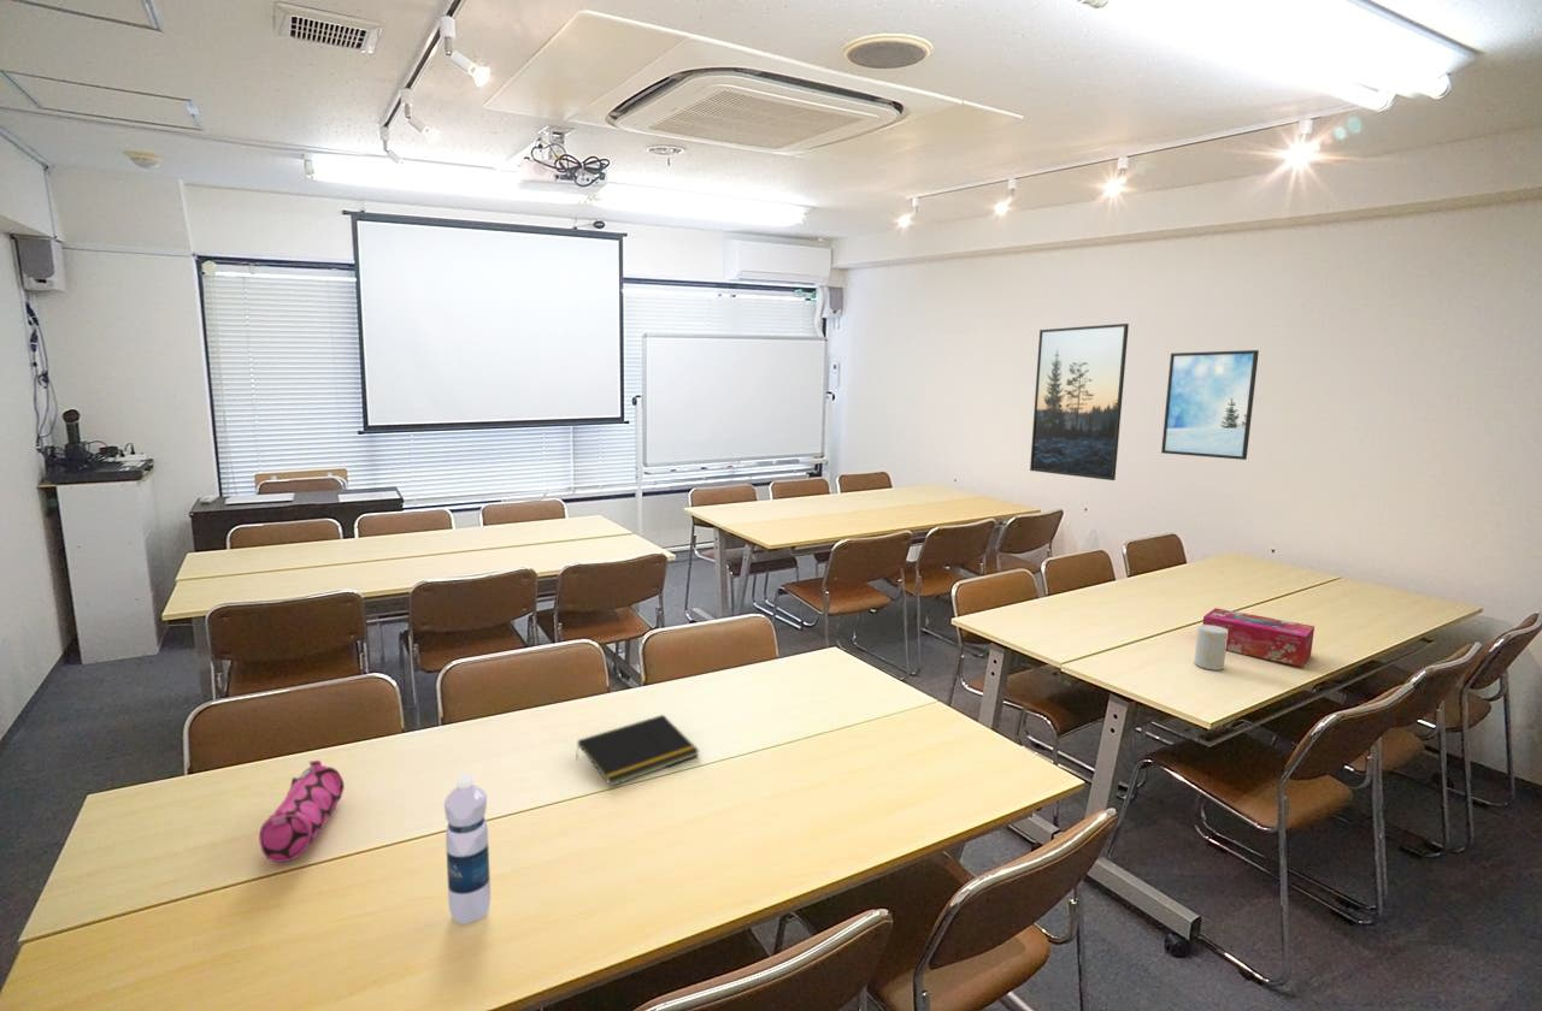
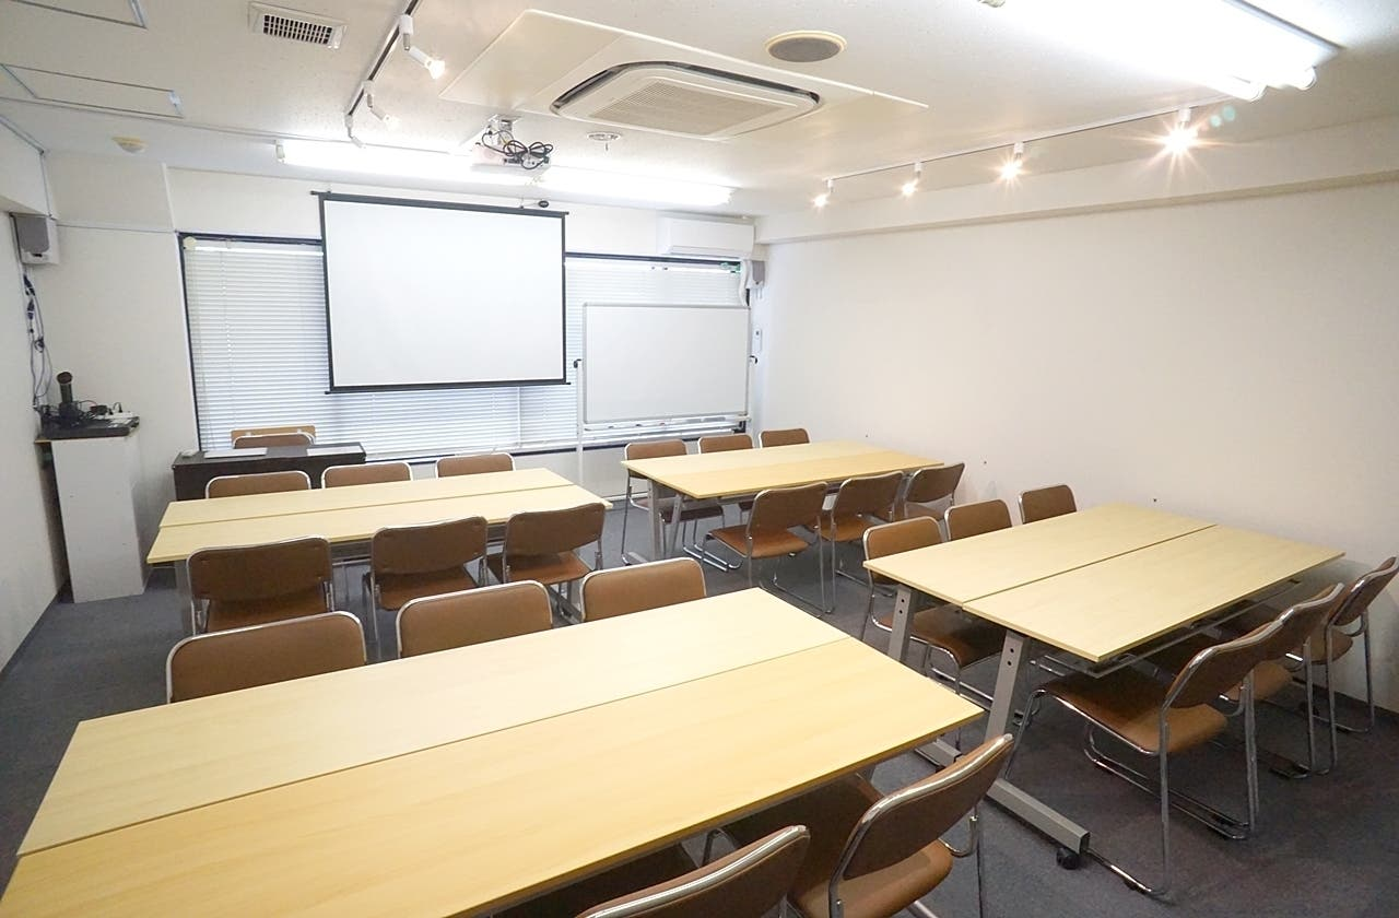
- cup [1194,625,1228,672]
- pencil case [258,759,346,863]
- notepad [575,714,701,787]
- tissue box [1201,607,1316,668]
- water bottle [443,774,492,924]
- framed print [1160,349,1260,461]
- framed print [1029,323,1130,481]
